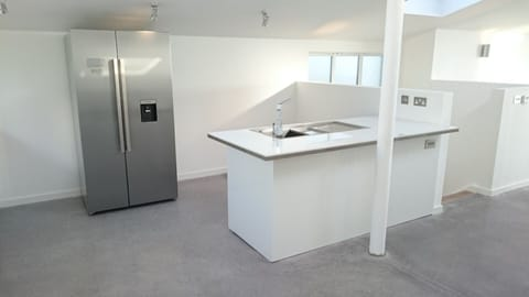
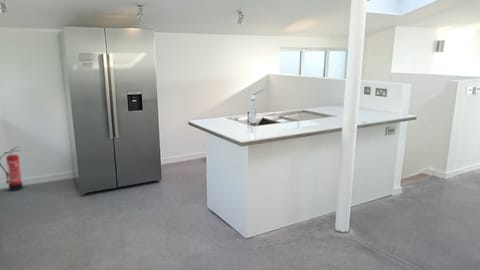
+ fire extinguisher [0,145,24,192]
